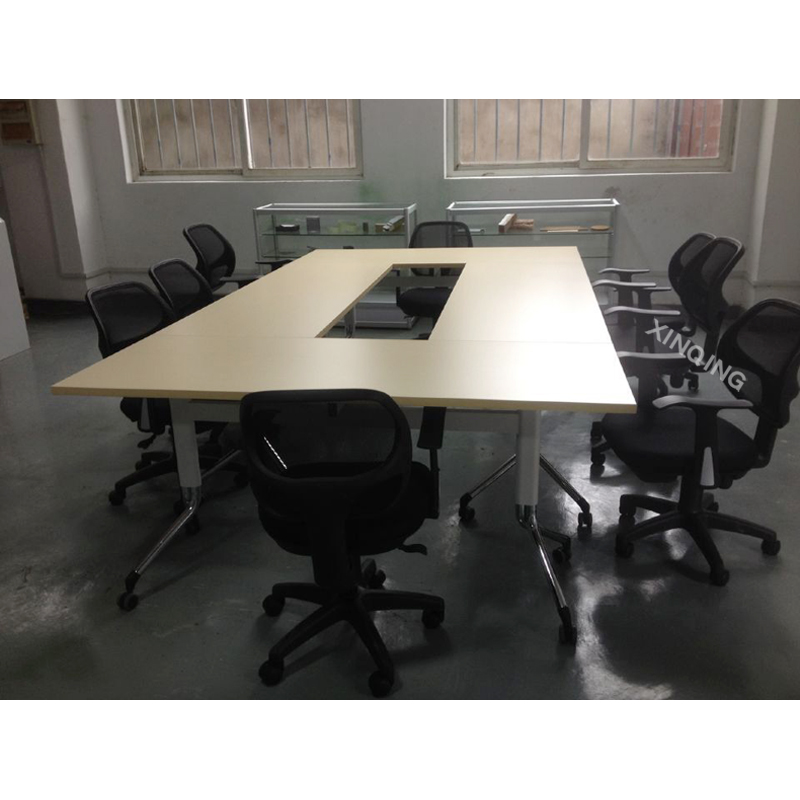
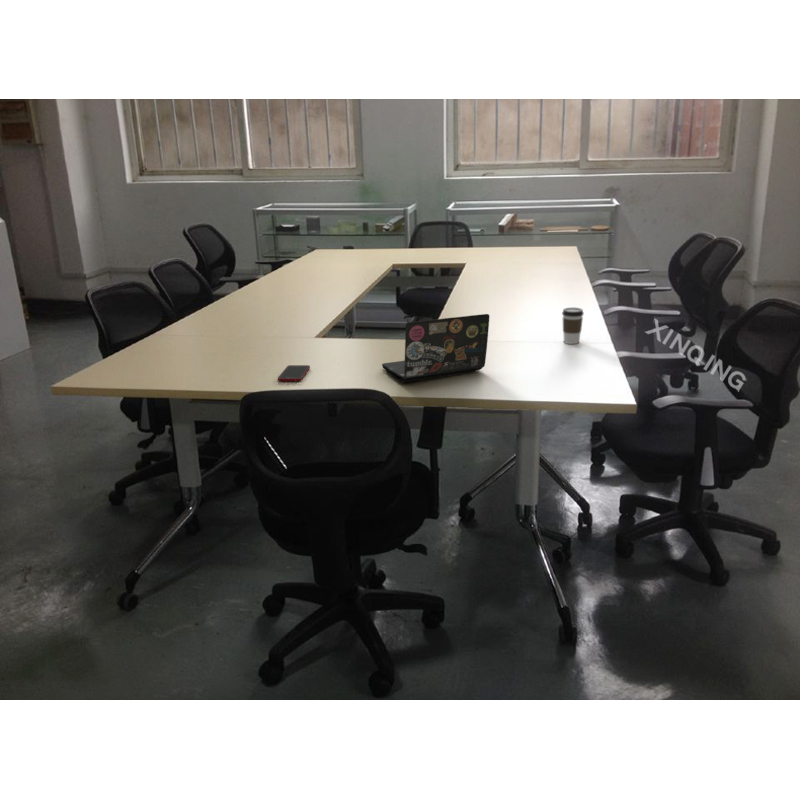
+ cell phone [277,364,311,382]
+ coffee cup [561,306,585,345]
+ laptop [381,313,490,383]
